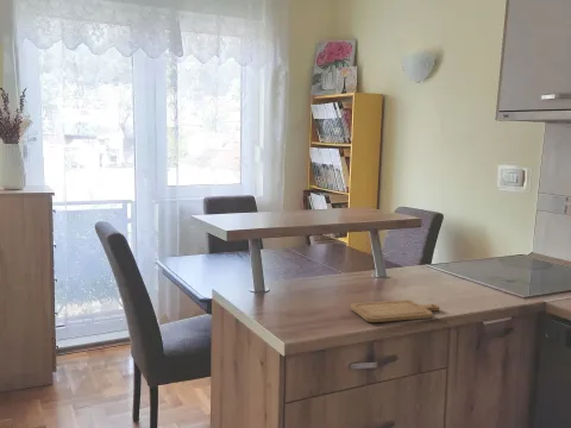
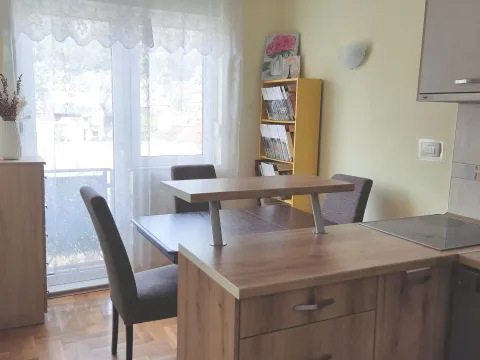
- chopping board [350,298,440,323]
